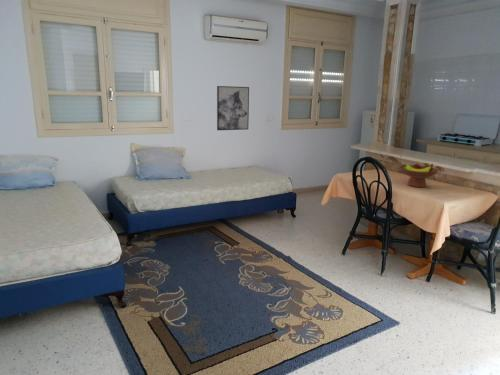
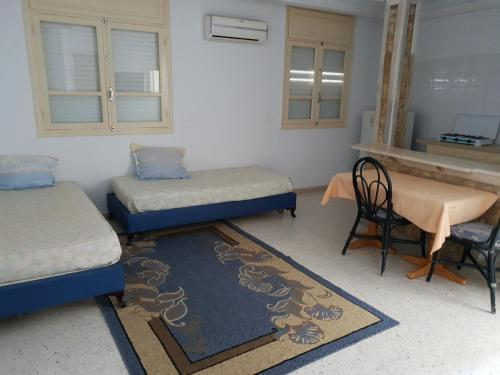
- fruit bowl [398,162,440,188]
- wall art [216,85,250,131]
